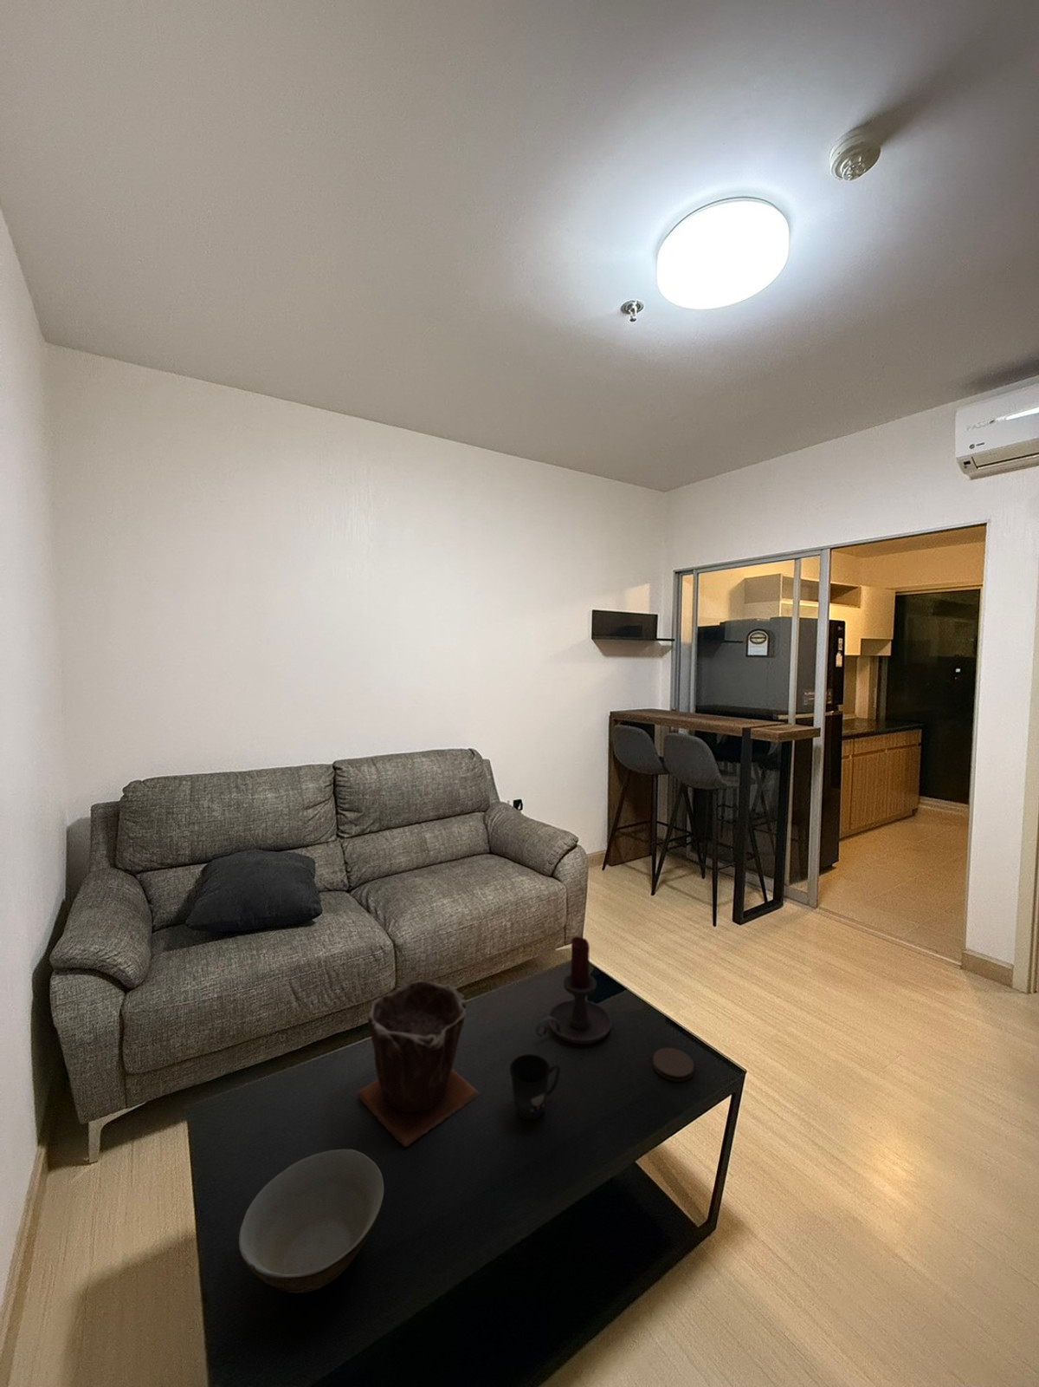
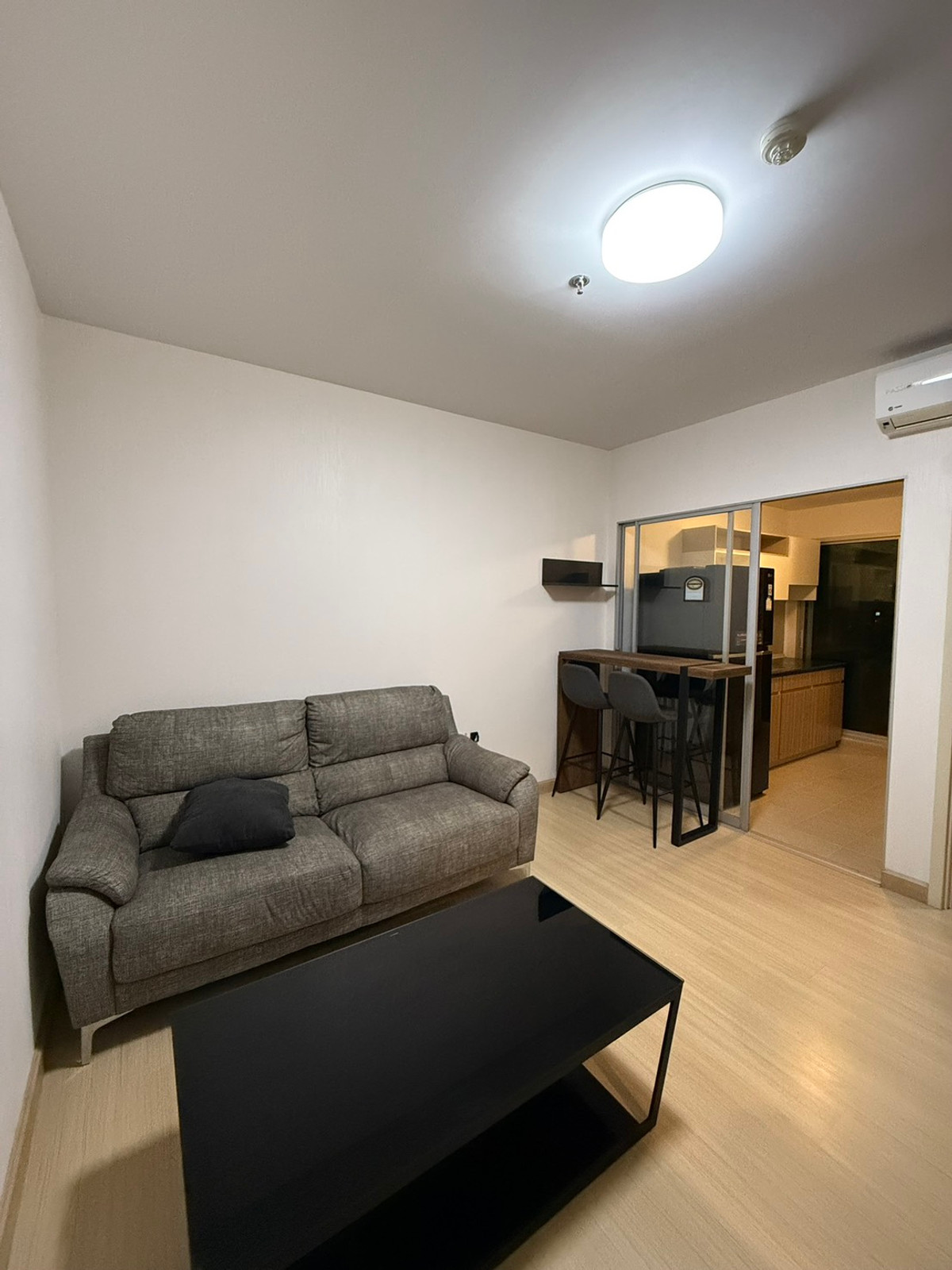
- coaster [652,1046,694,1082]
- mug [509,1053,561,1121]
- plant pot [357,980,480,1148]
- bowl [238,1148,385,1294]
- candle holder [535,936,612,1045]
